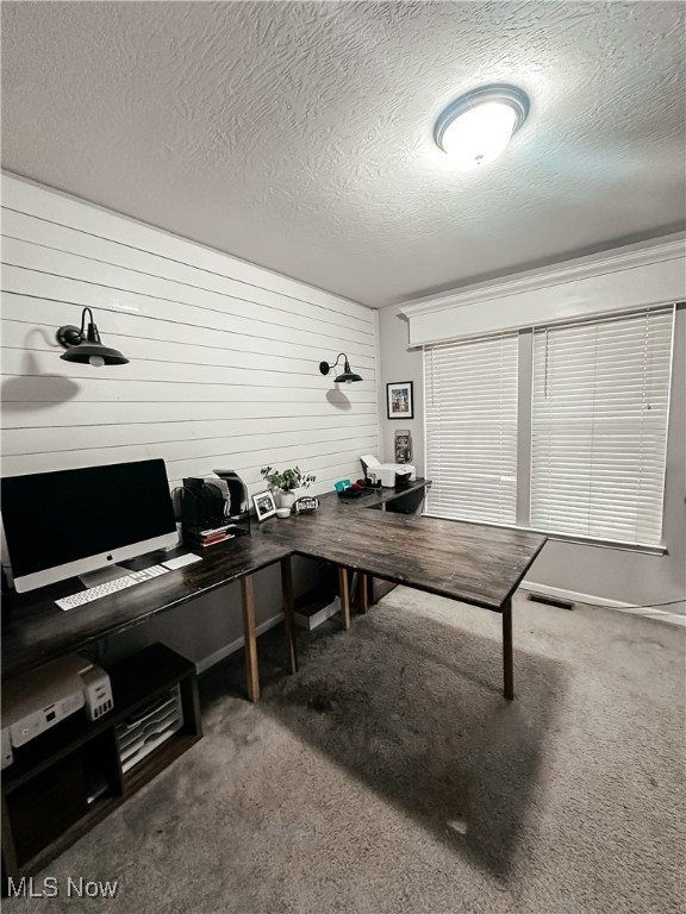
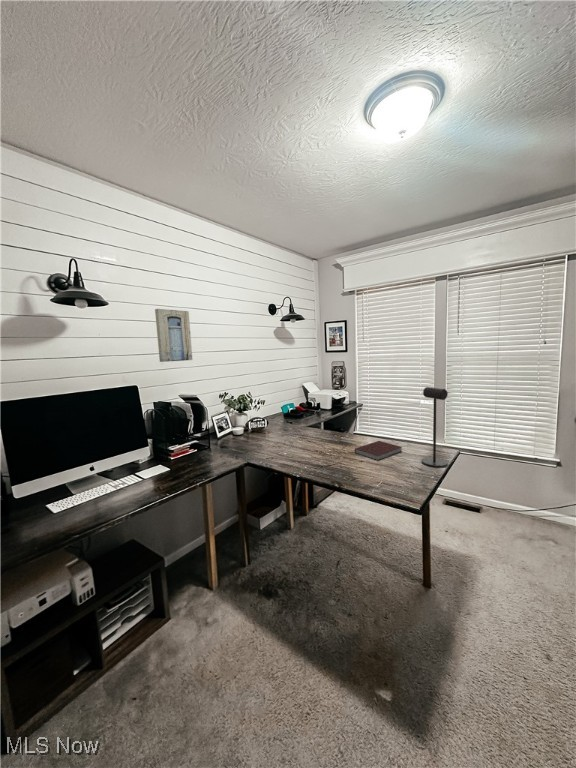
+ wall art [154,308,193,363]
+ notebook [354,440,403,461]
+ desk lamp [420,386,449,468]
